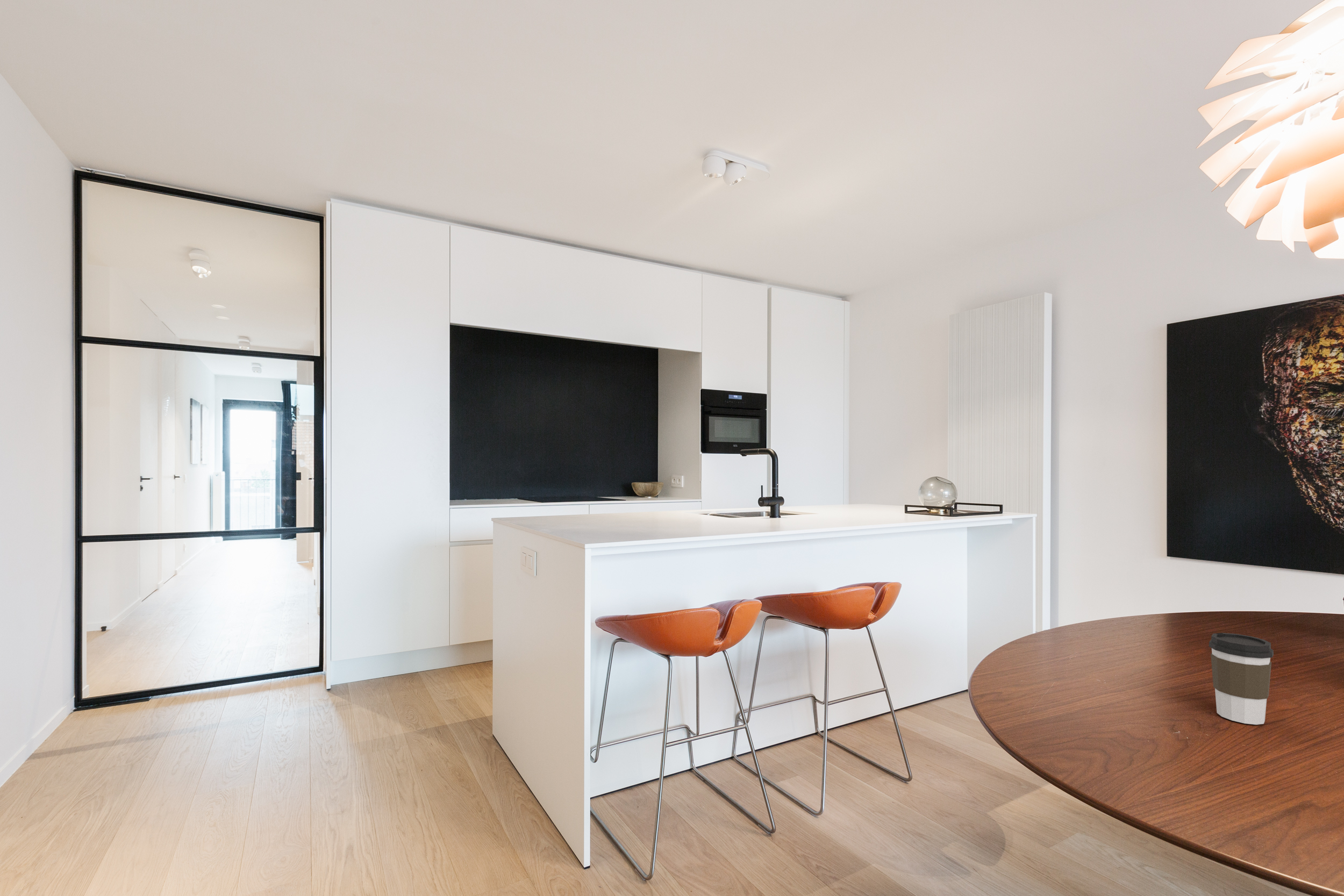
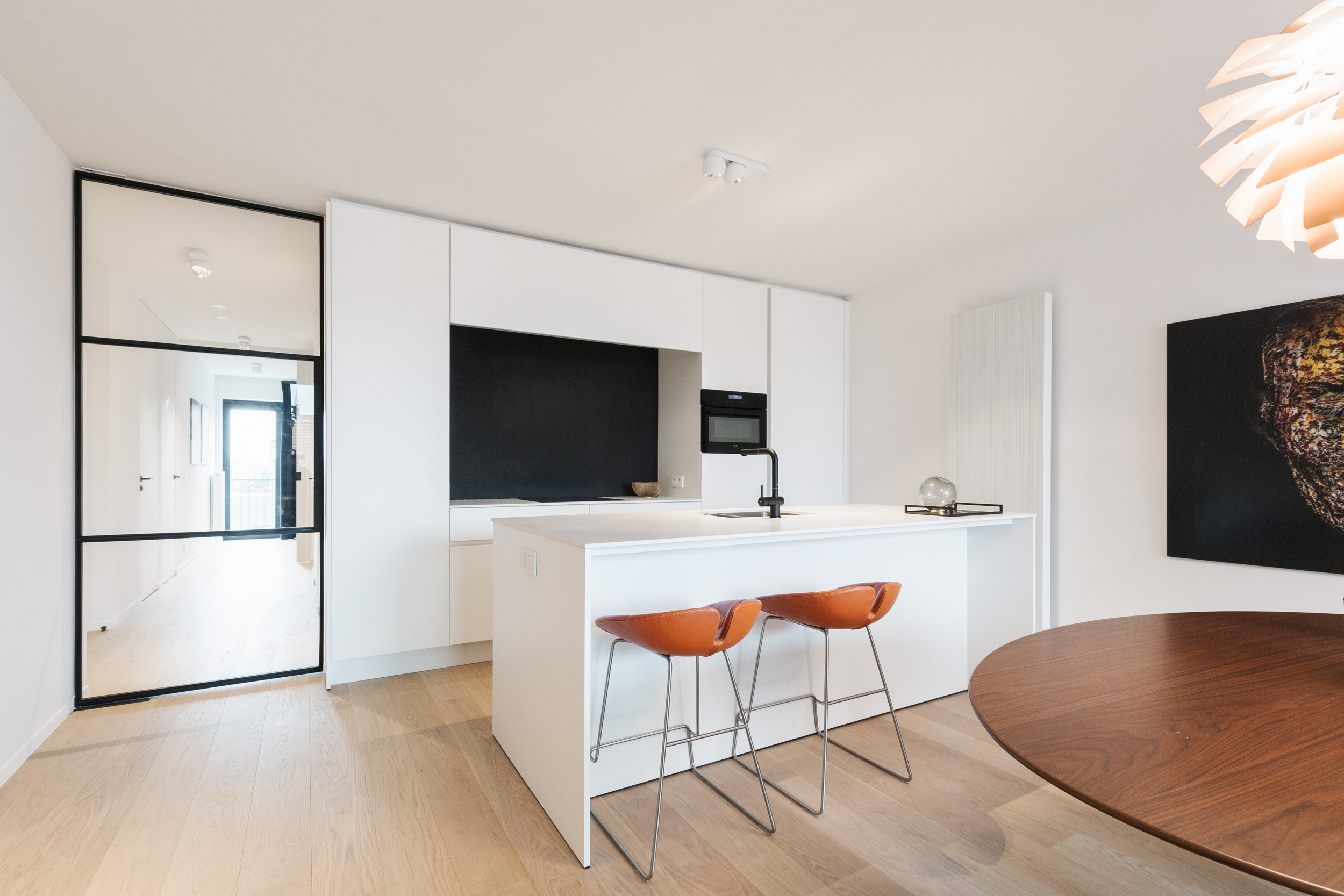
- coffee cup [1209,632,1274,725]
